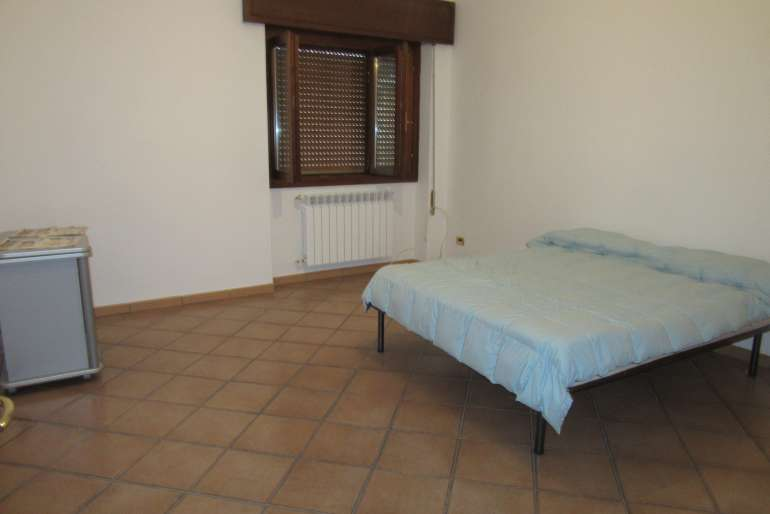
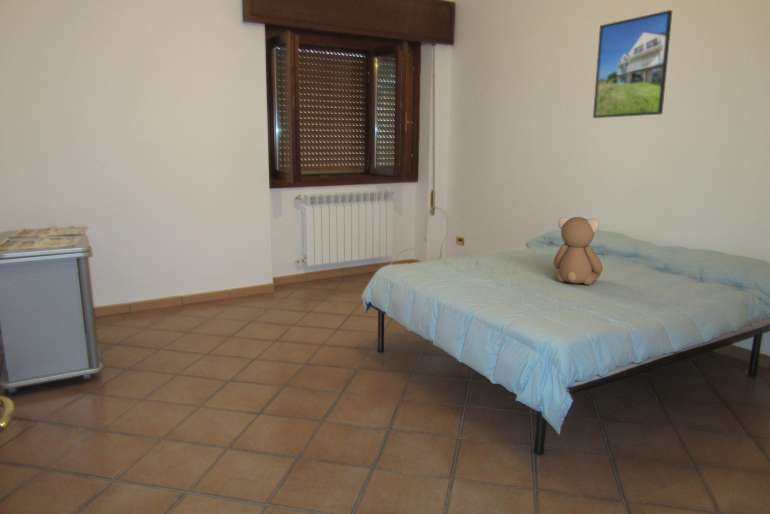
+ teddy bear [553,216,604,286]
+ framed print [592,9,673,119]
